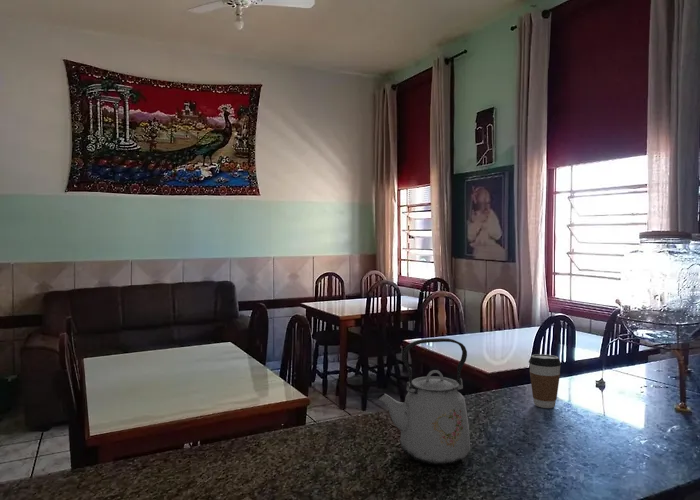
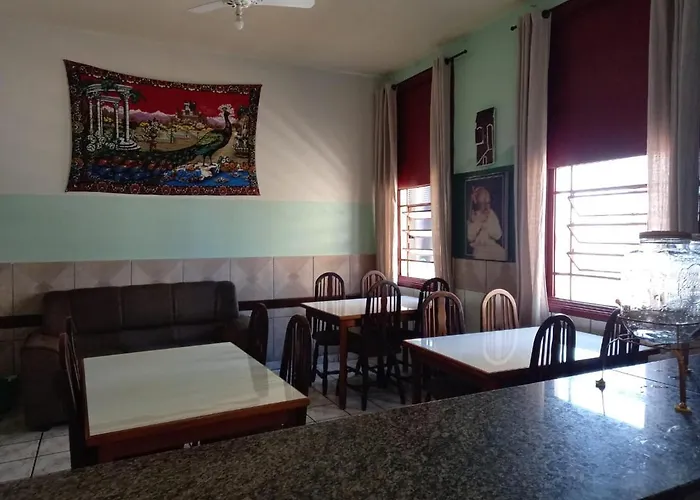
- coffee cup [528,353,562,409]
- kettle [375,337,471,466]
